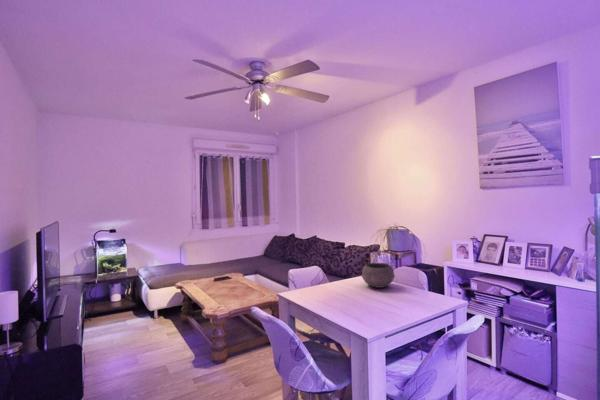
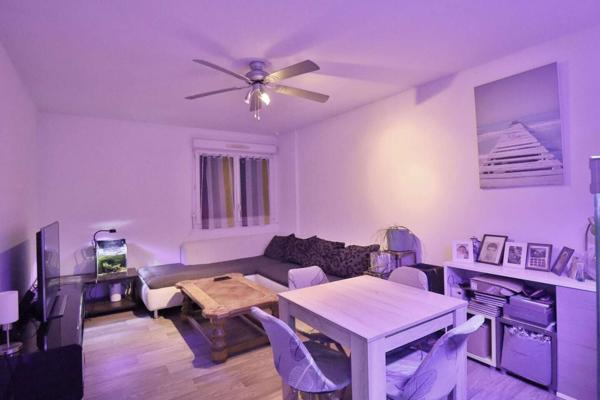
- bowl [361,262,396,289]
